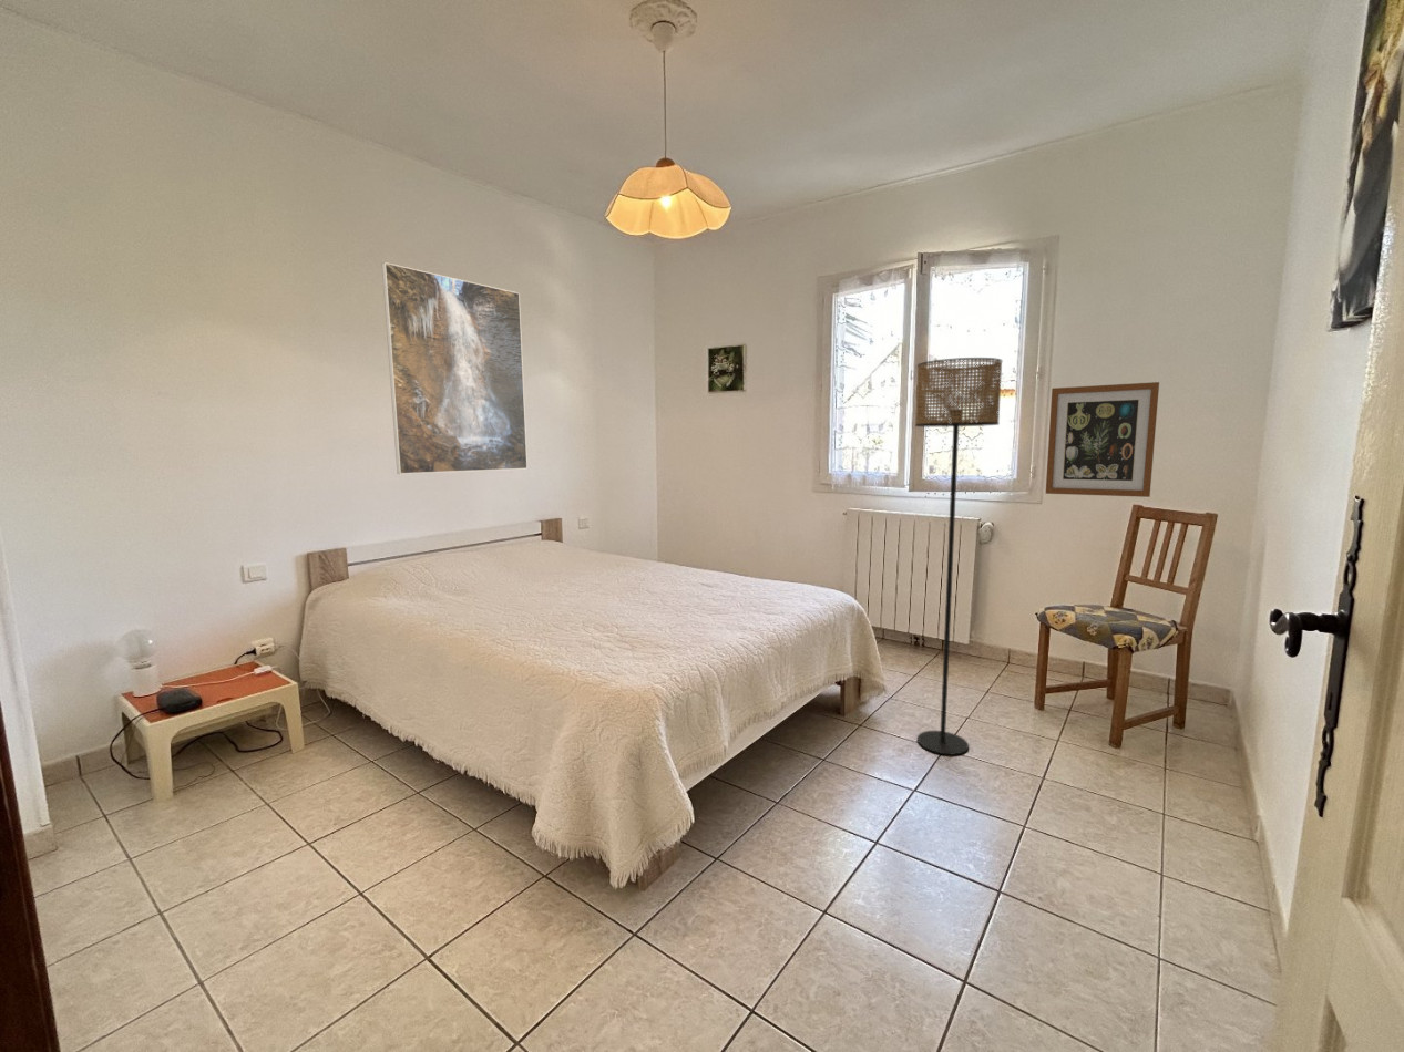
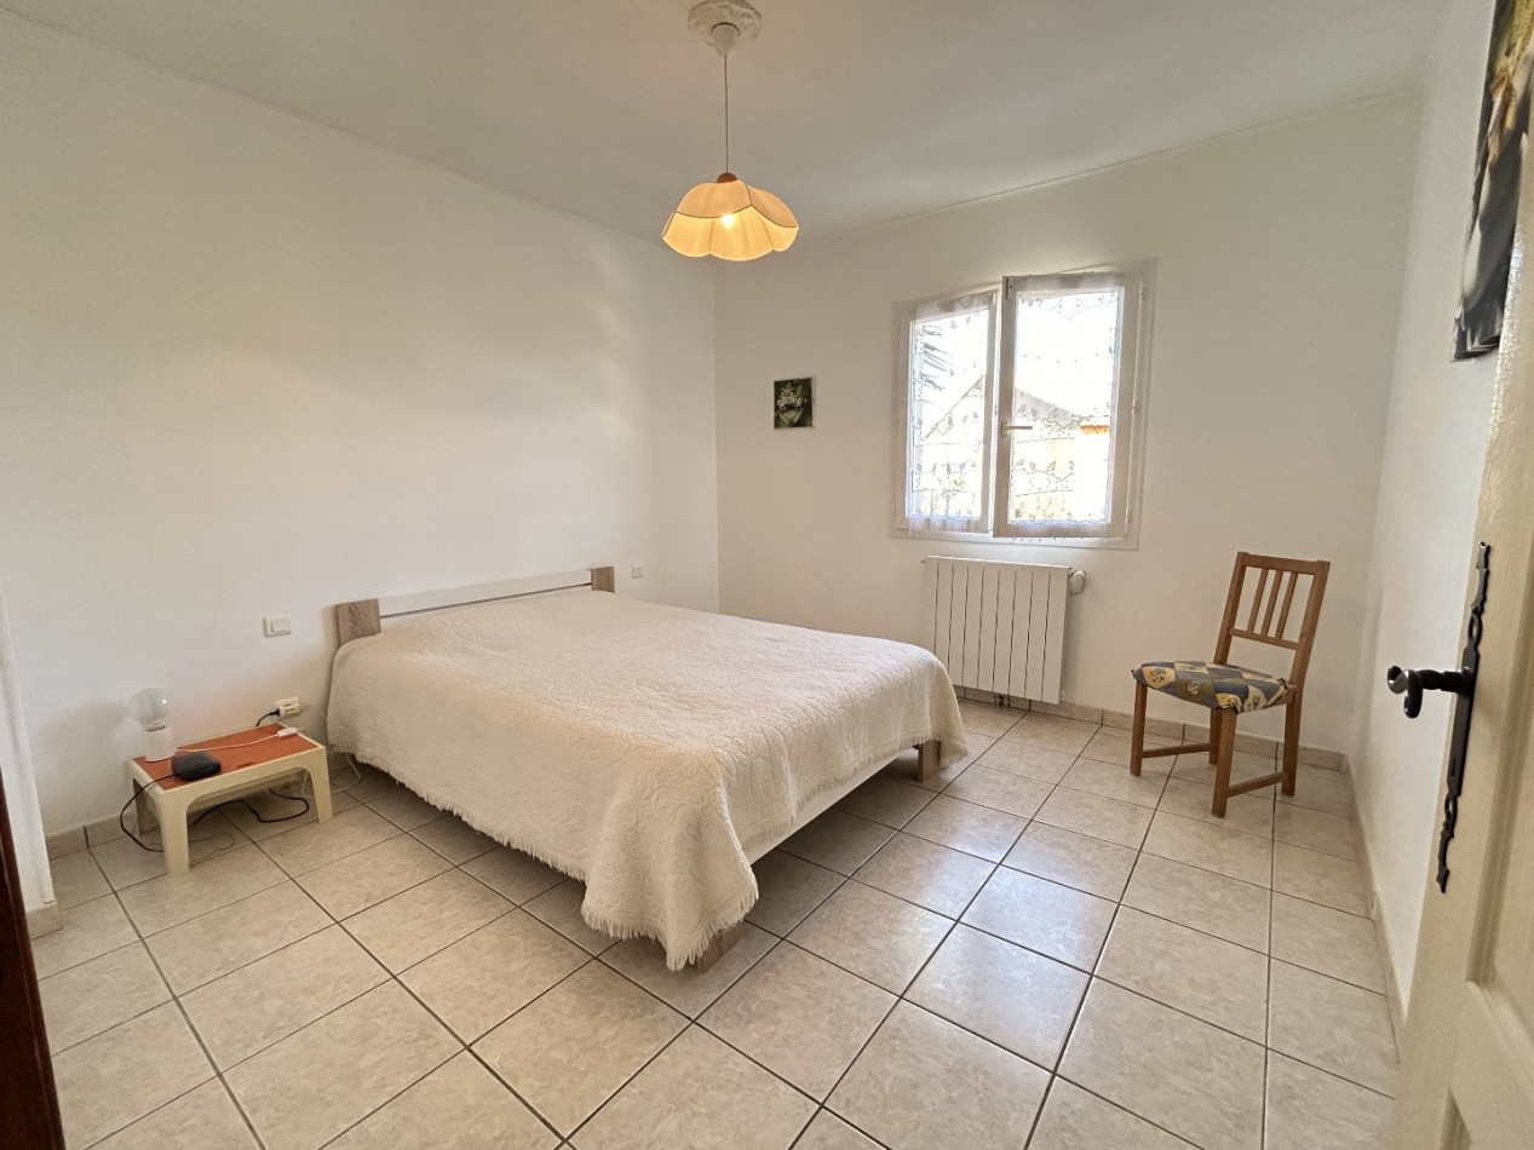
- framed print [381,261,529,475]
- wall art [1045,381,1160,498]
- floor lamp [914,357,1003,756]
